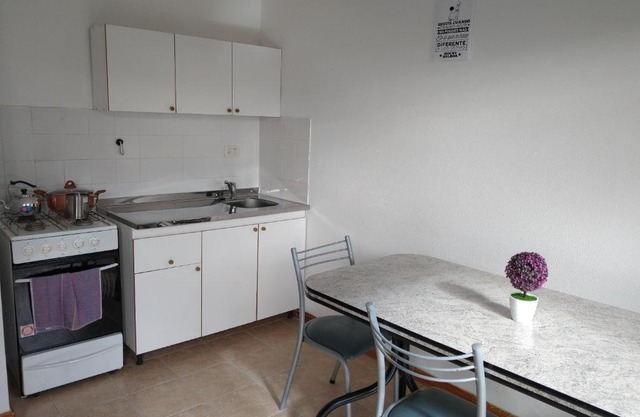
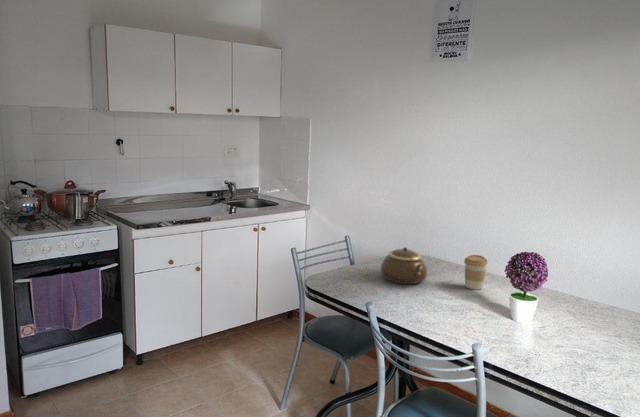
+ teapot [380,246,428,285]
+ coffee cup [463,254,489,291]
